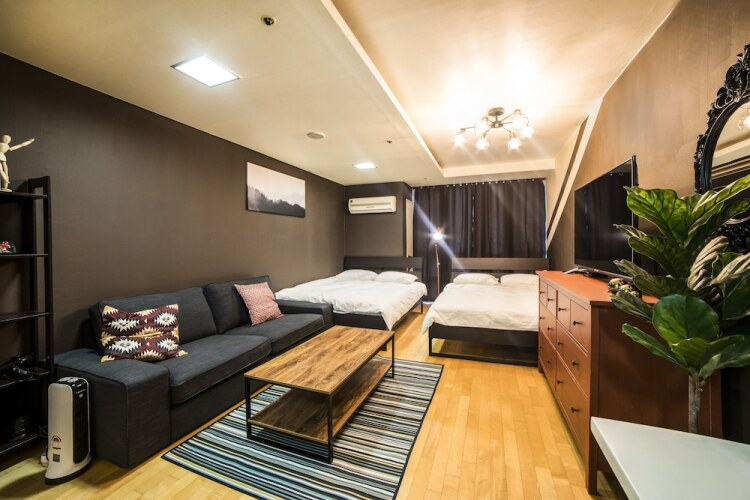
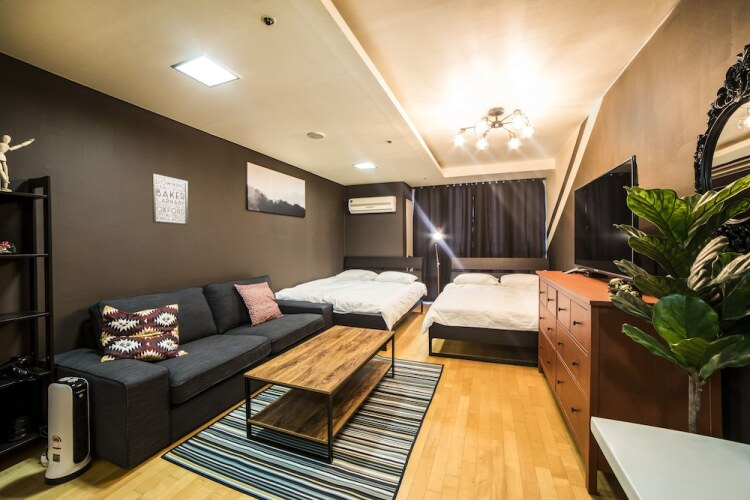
+ wall art [151,173,189,226]
